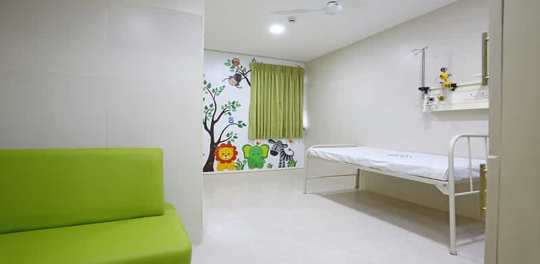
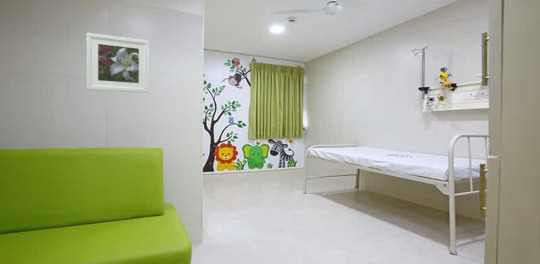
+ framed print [85,32,150,94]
